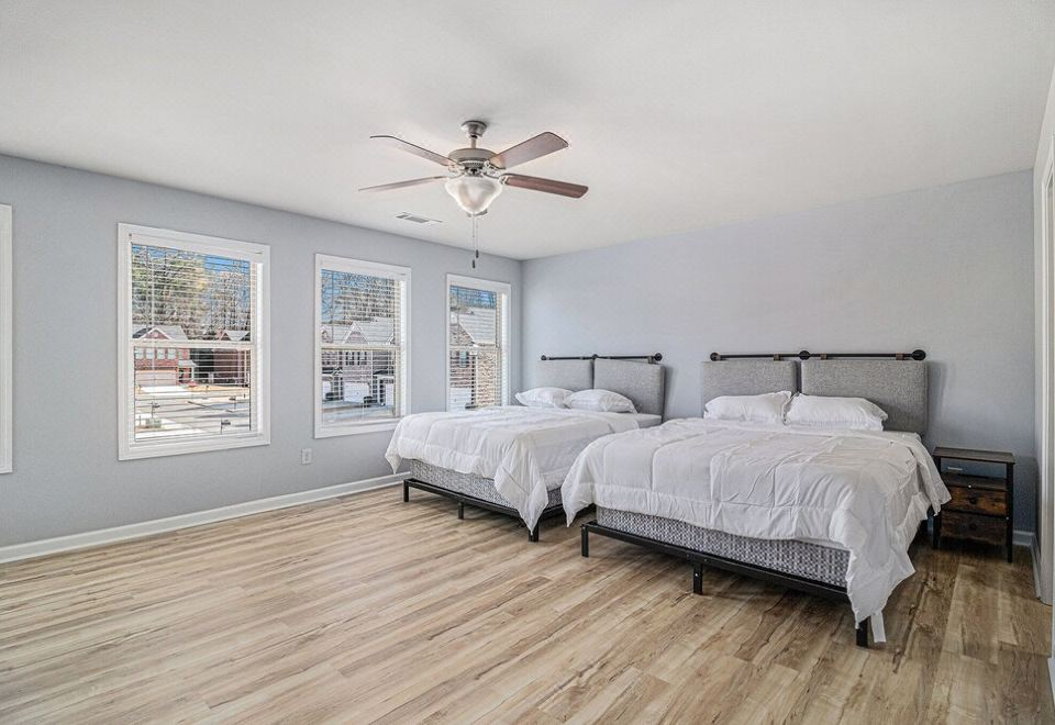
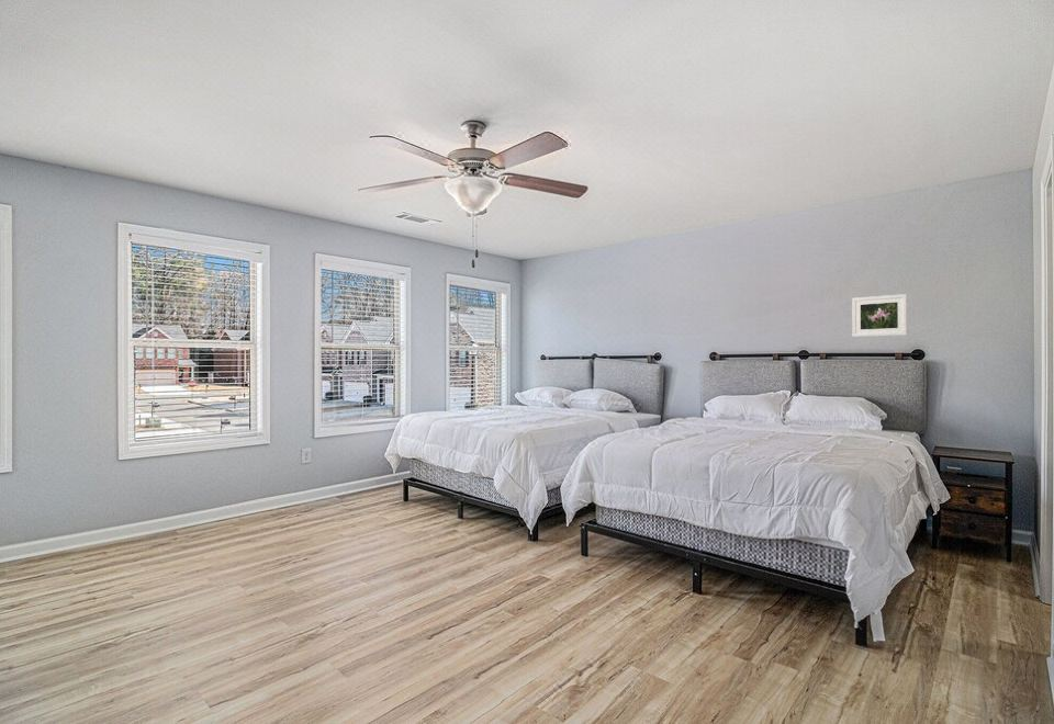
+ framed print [851,293,908,338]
